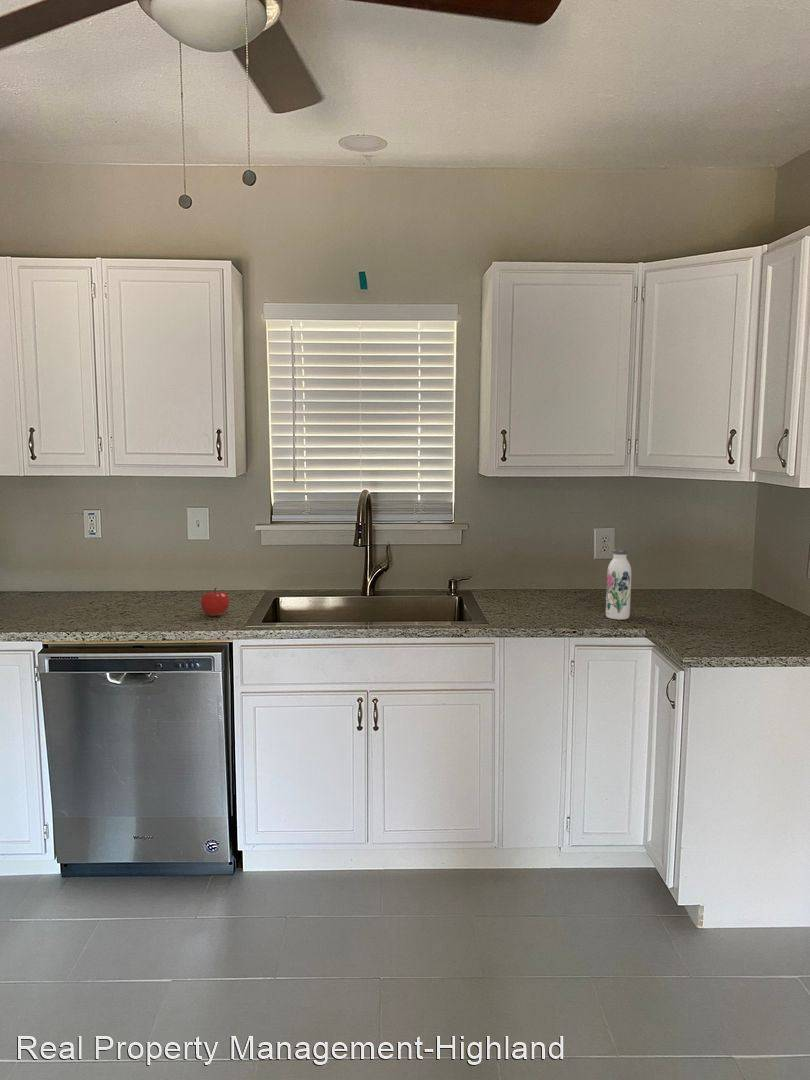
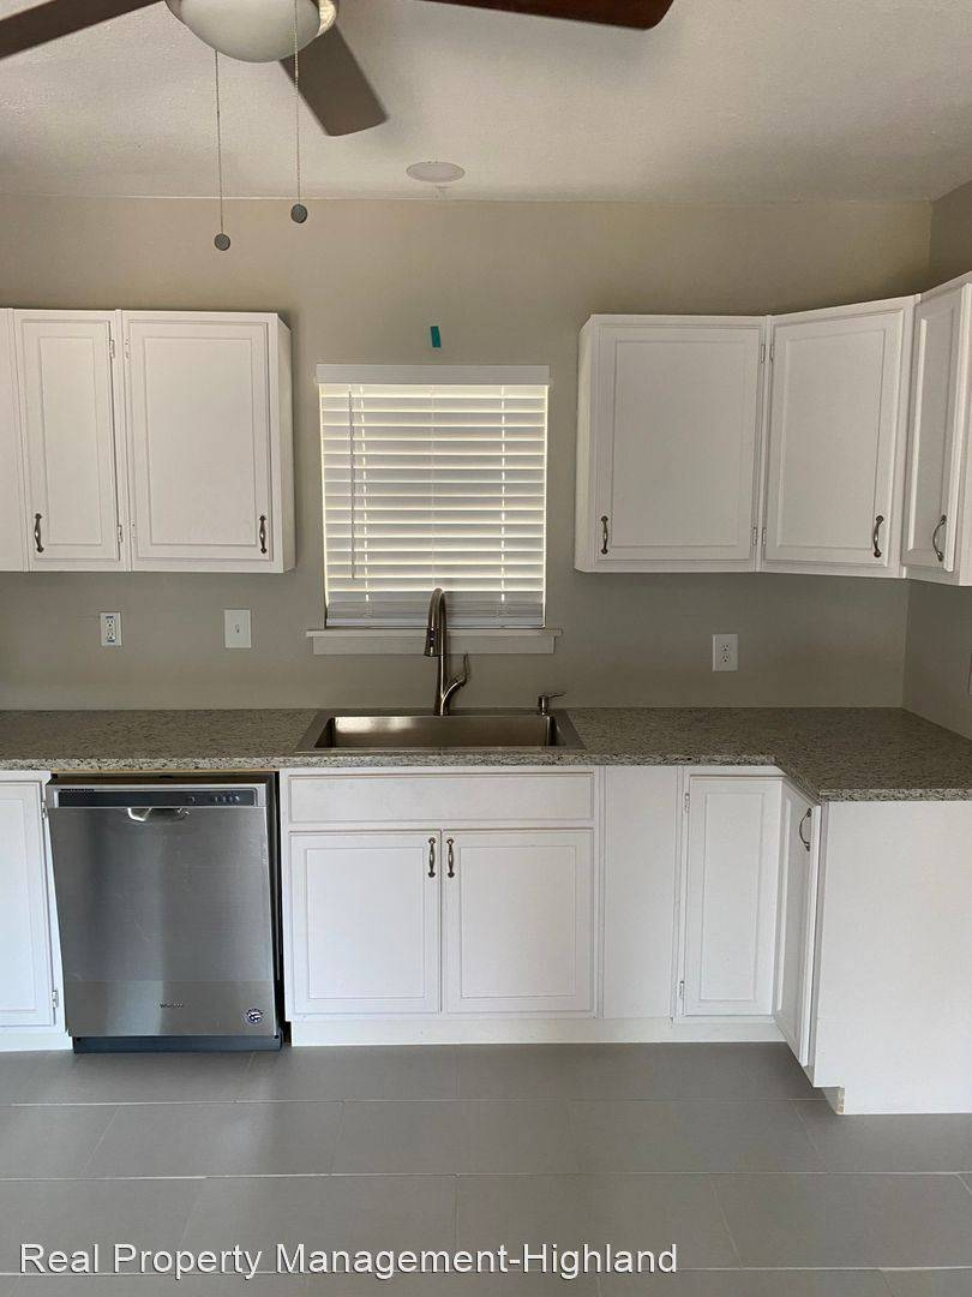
- fruit [200,587,230,617]
- water bottle [605,547,632,621]
